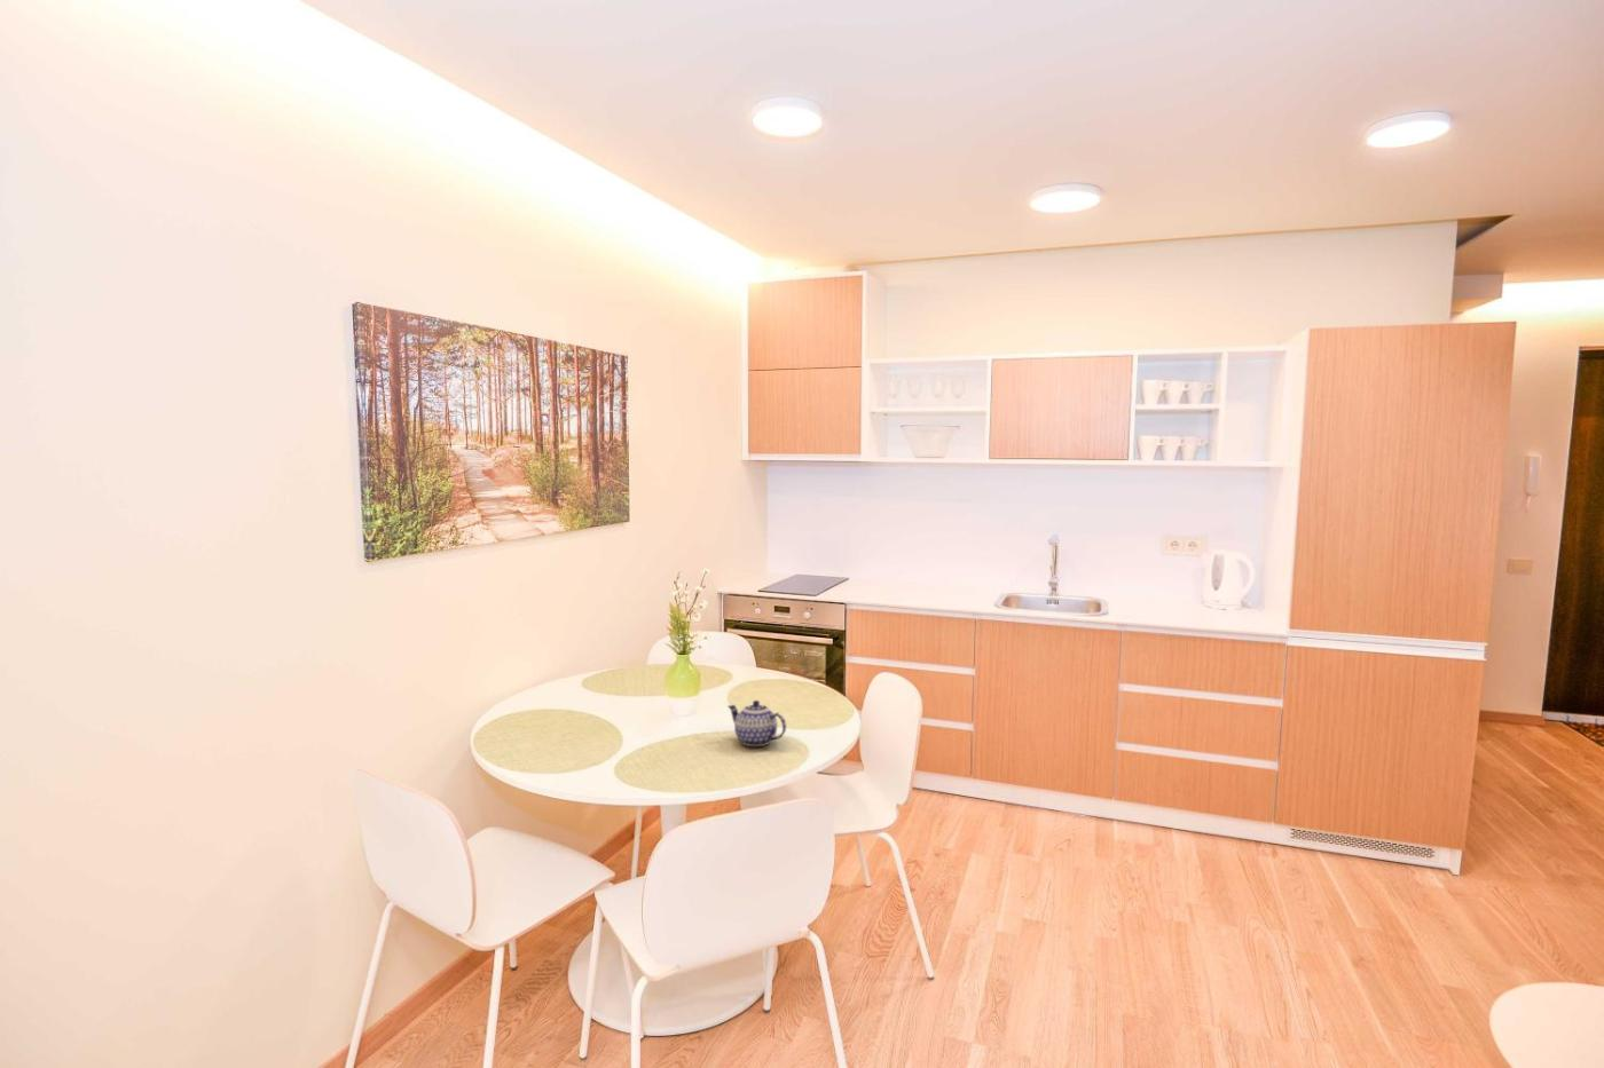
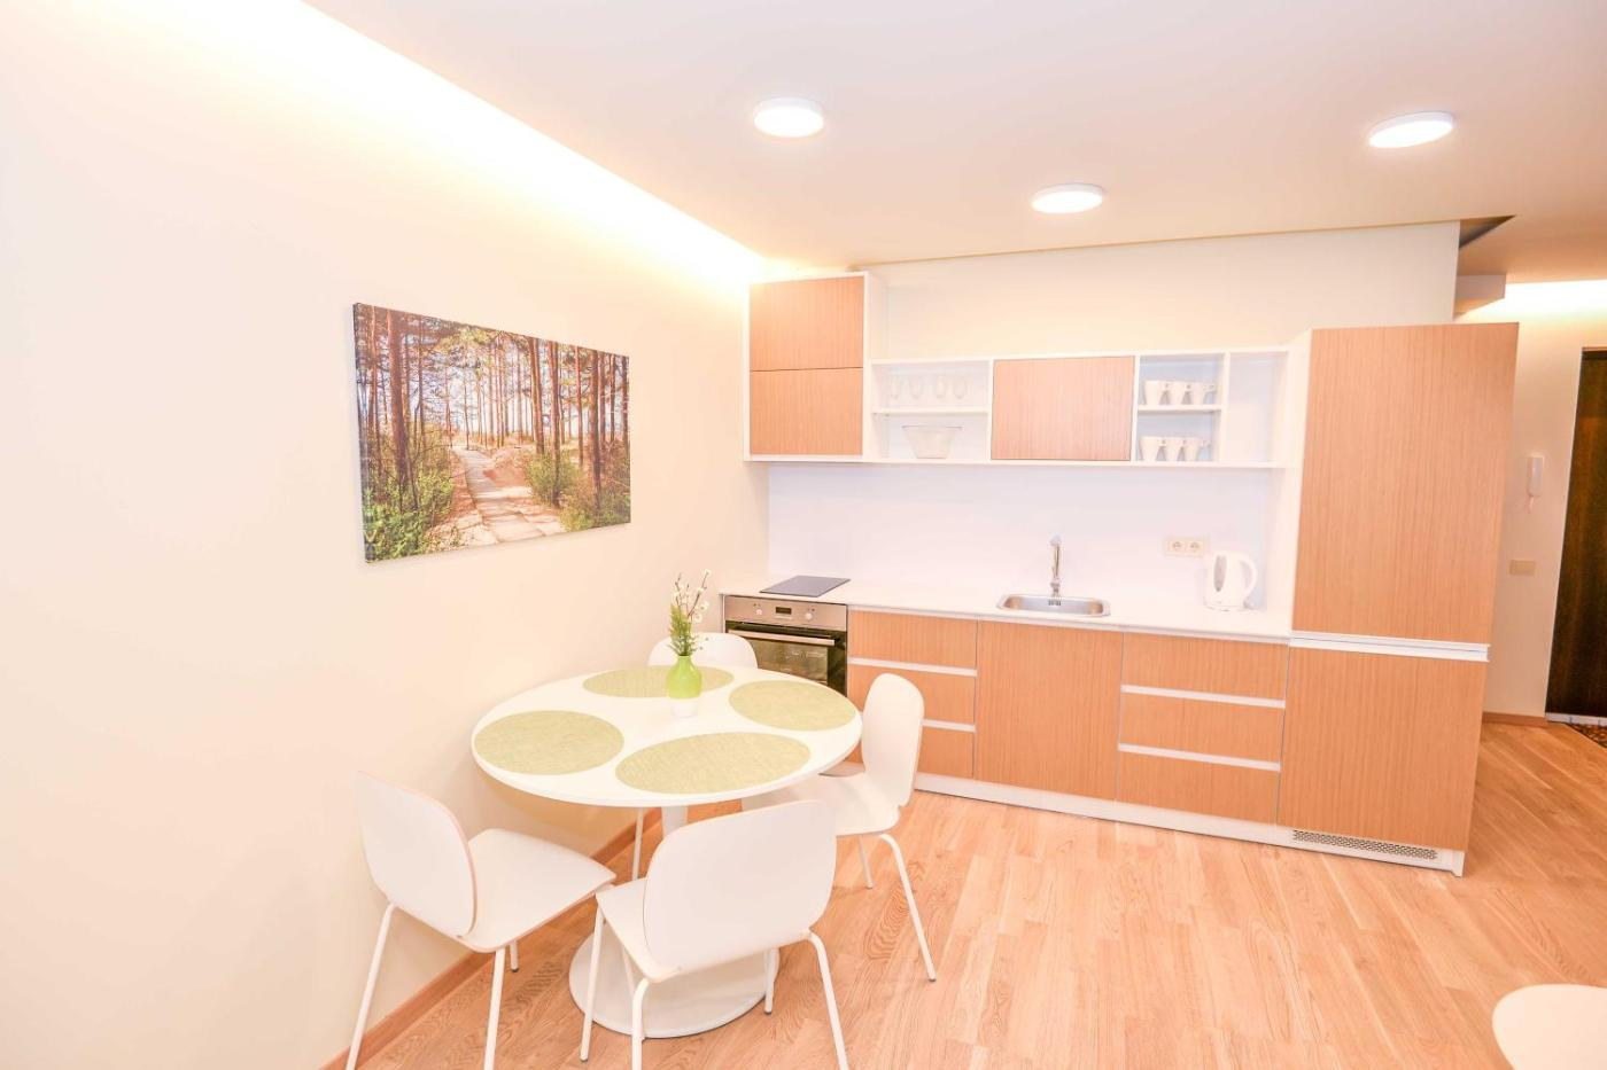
- teapot [726,700,787,747]
